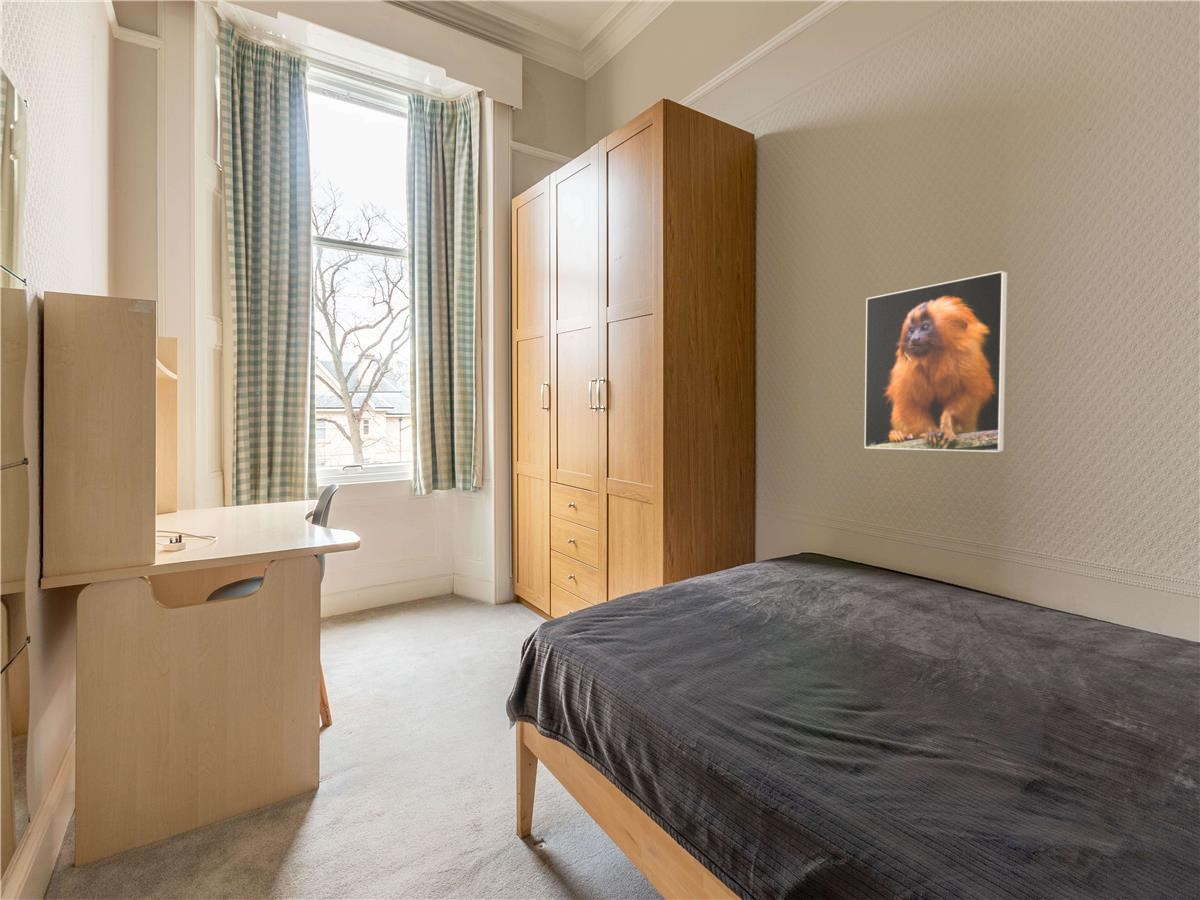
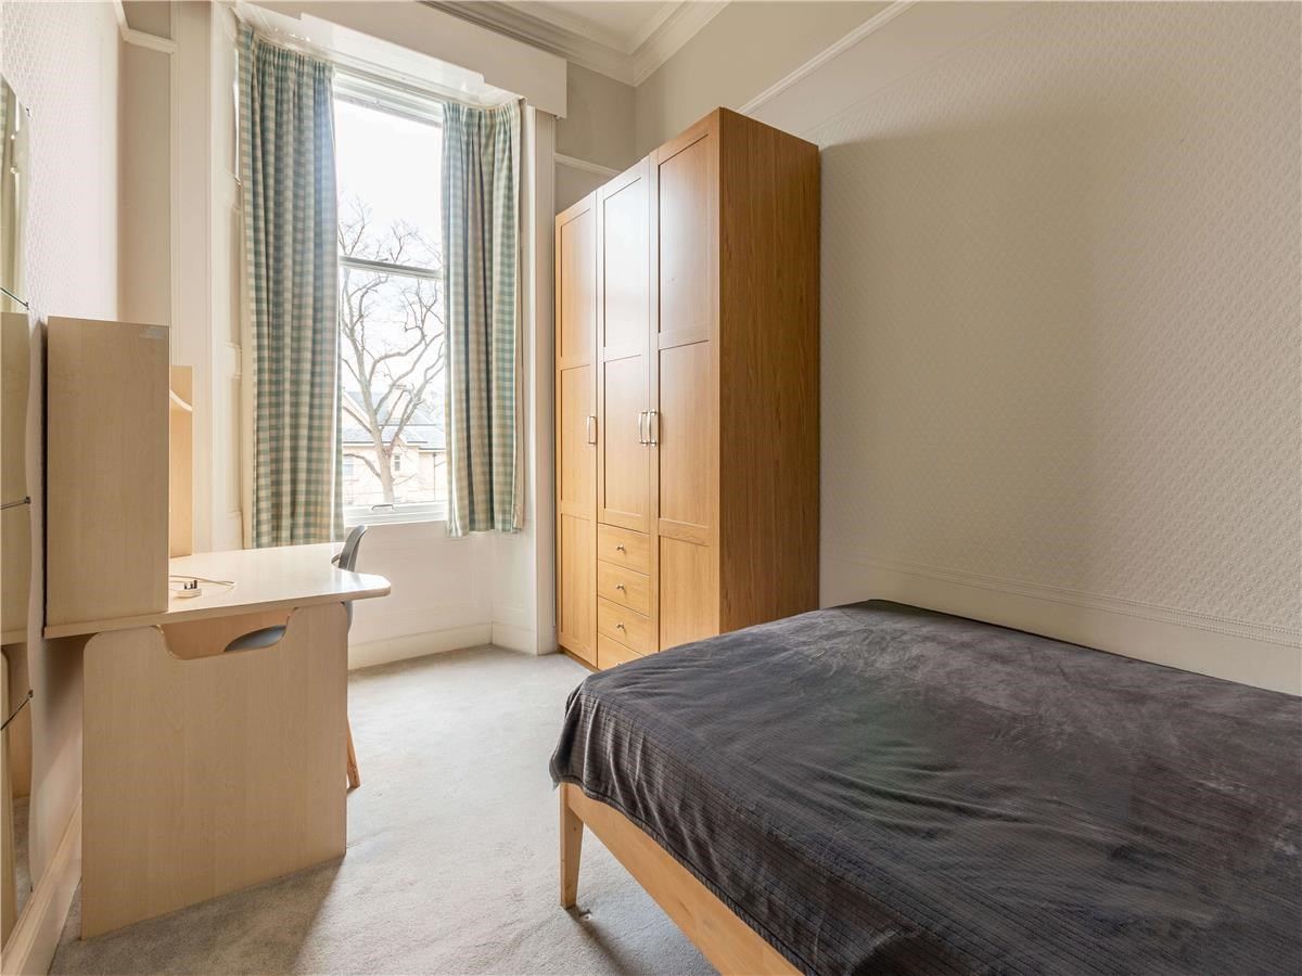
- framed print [863,270,1009,453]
